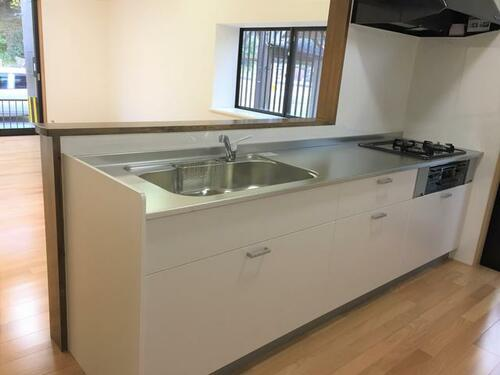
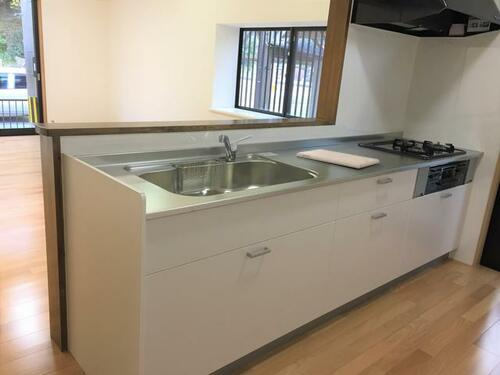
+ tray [295,148,380,169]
